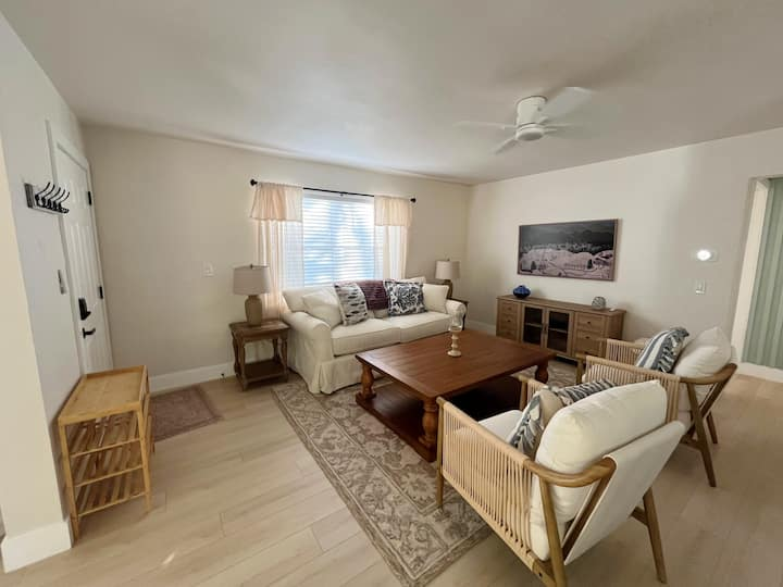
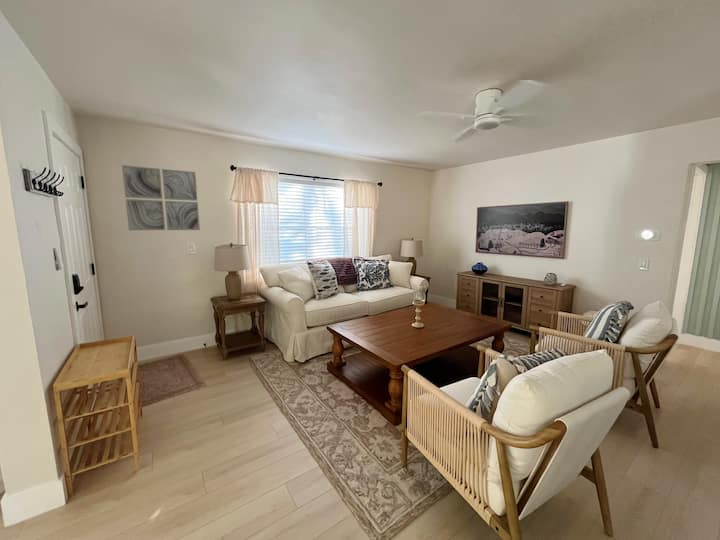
+ wall art [121,164,201,231]
